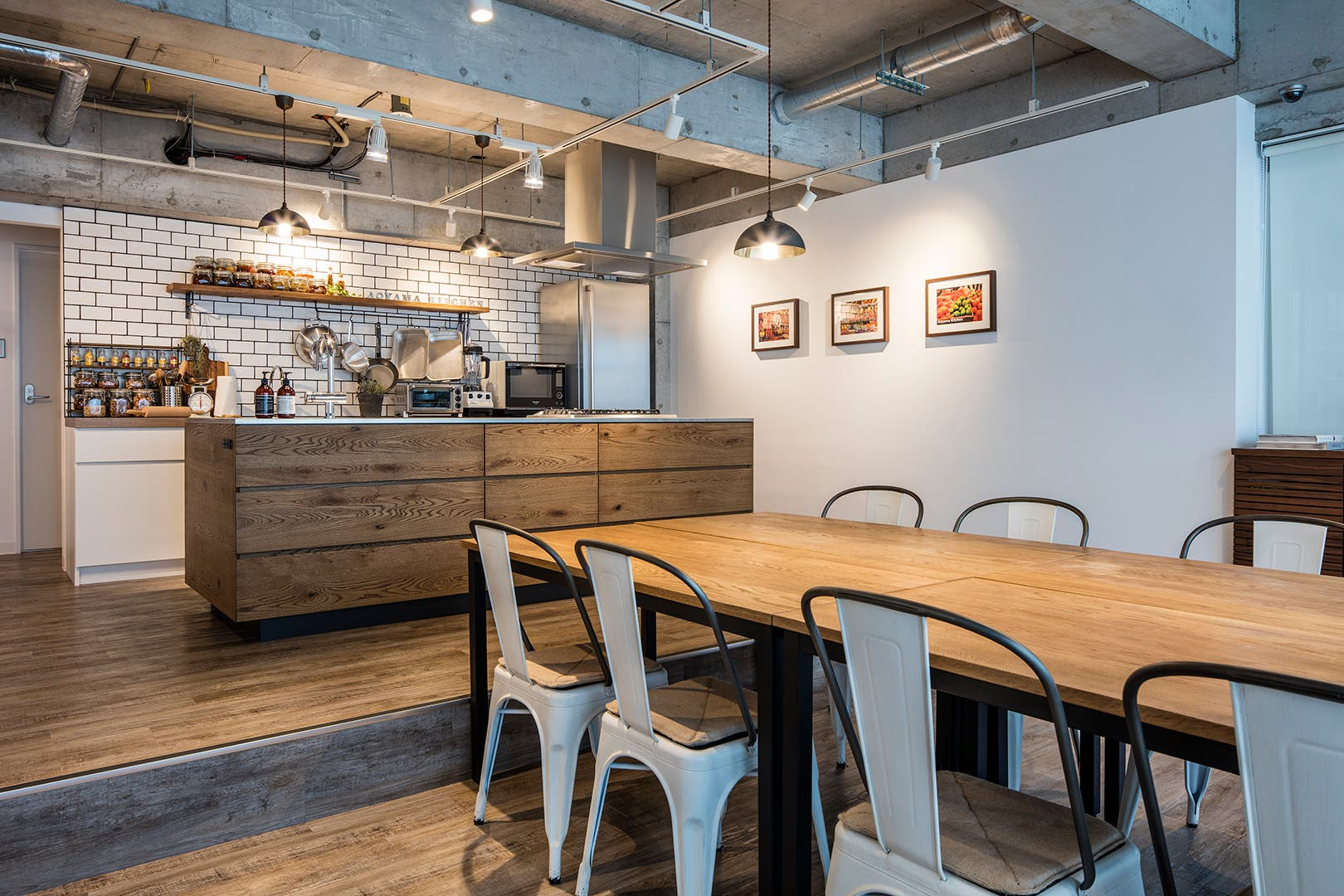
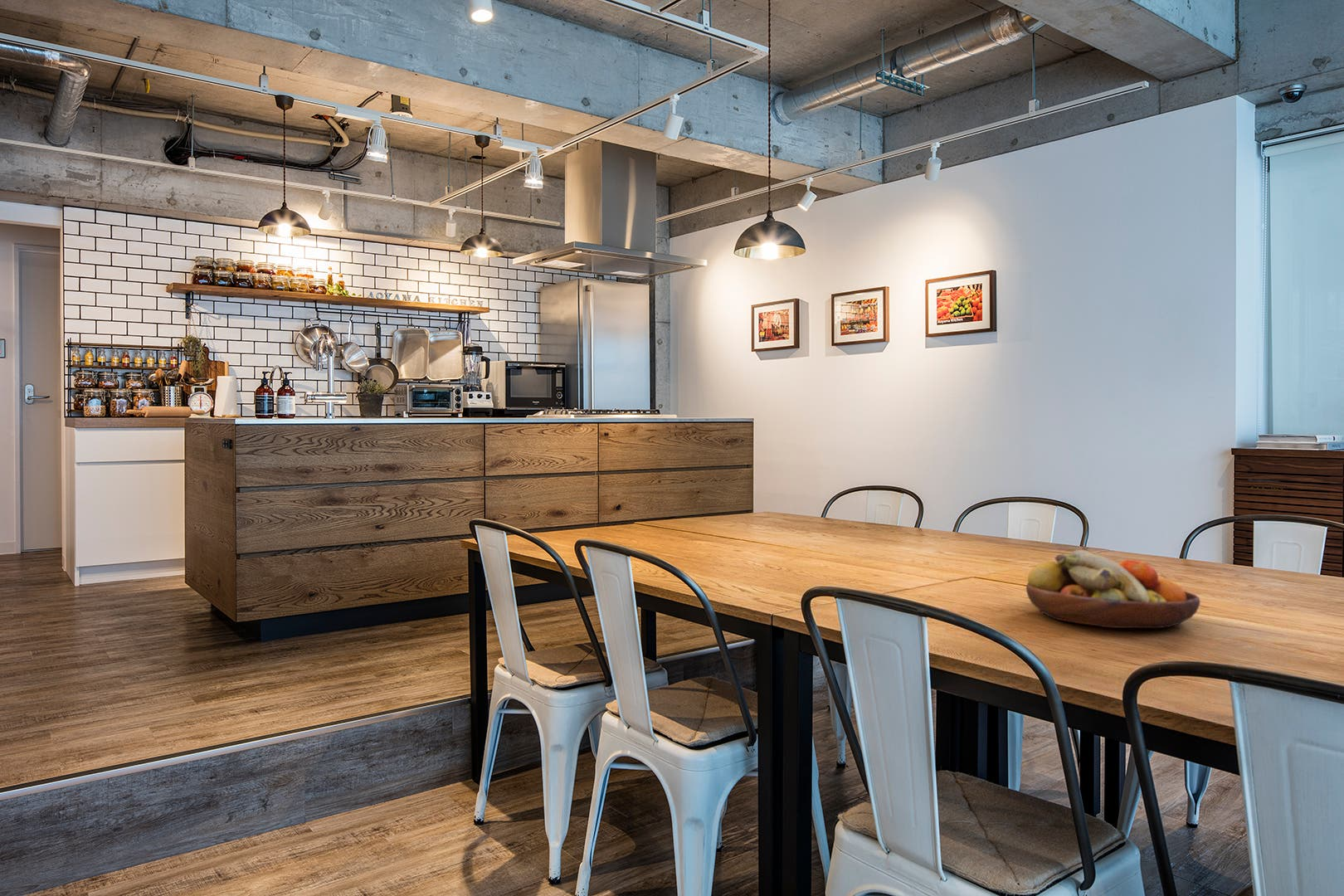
+ fruit bowl [1025,549,1201,630]
